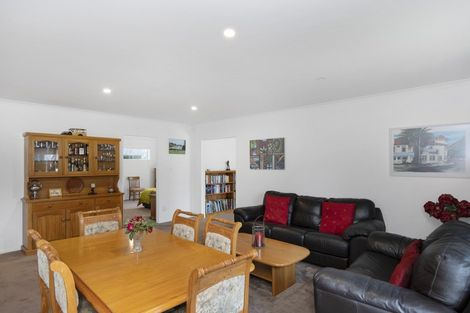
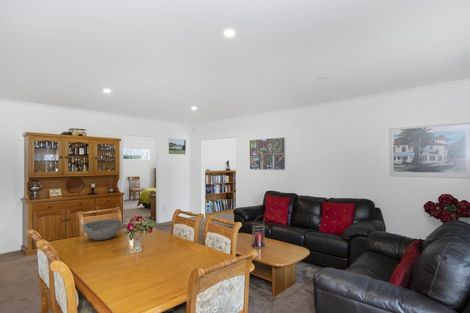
+ bowl [82,219,124,241]
